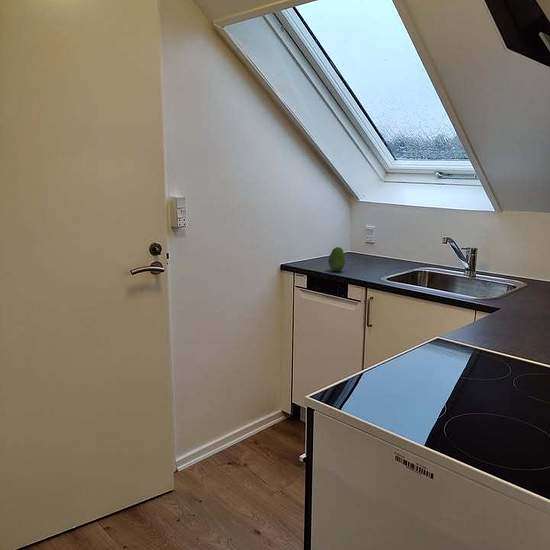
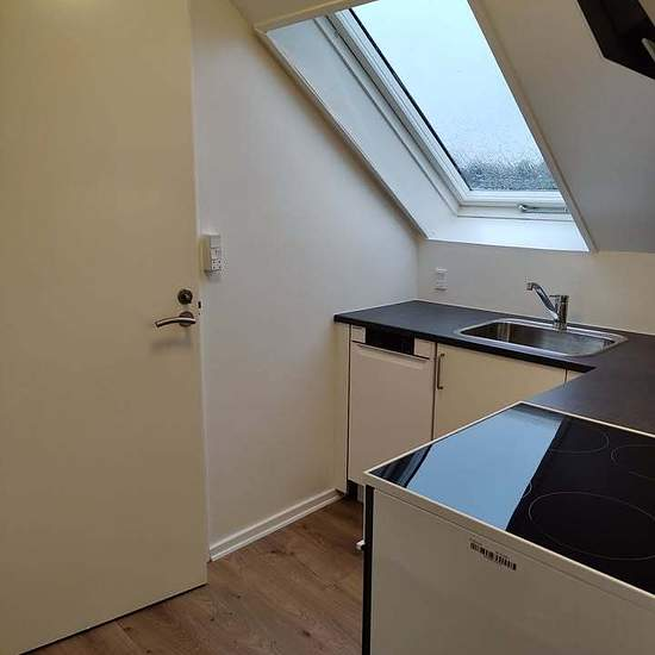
- fruit [327,246,346,272]
